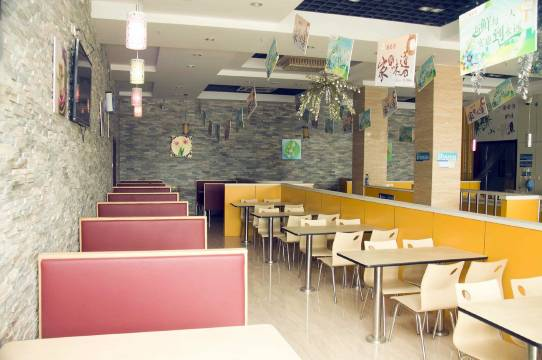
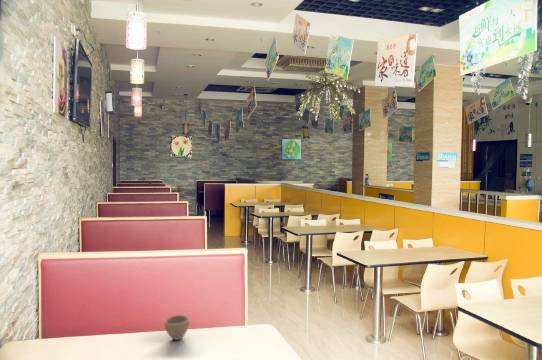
+ cup [163,314,190,341]
